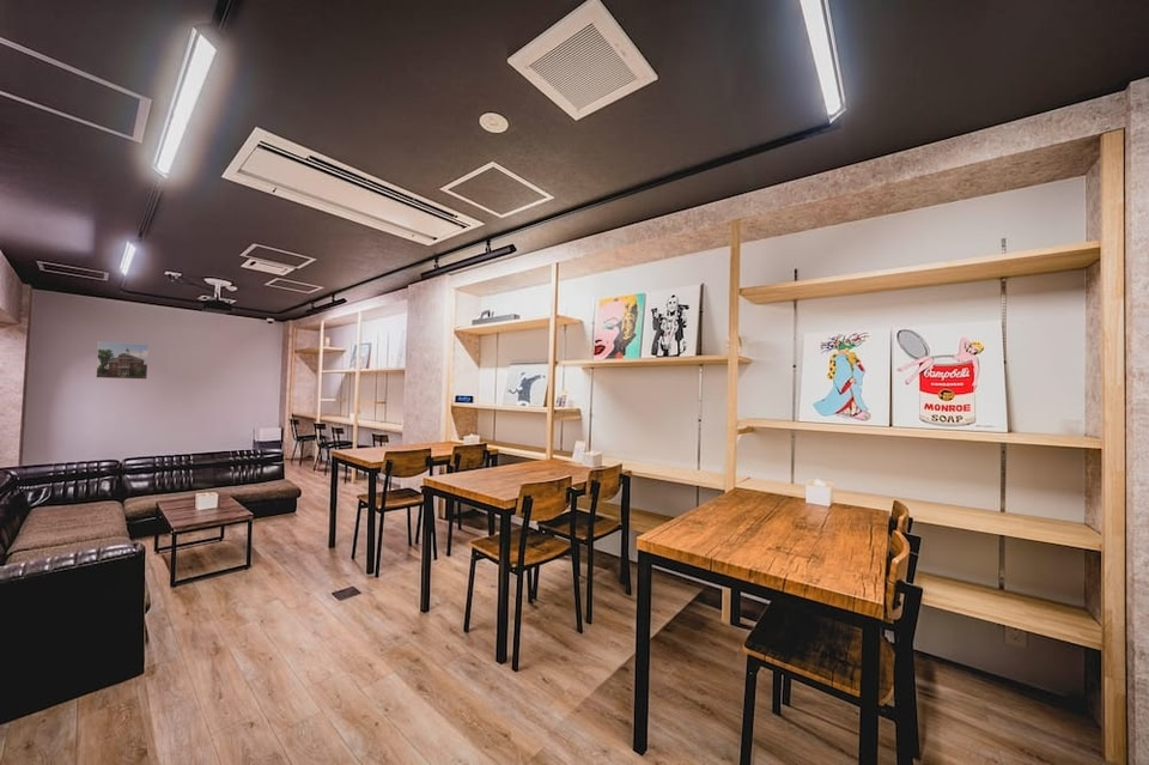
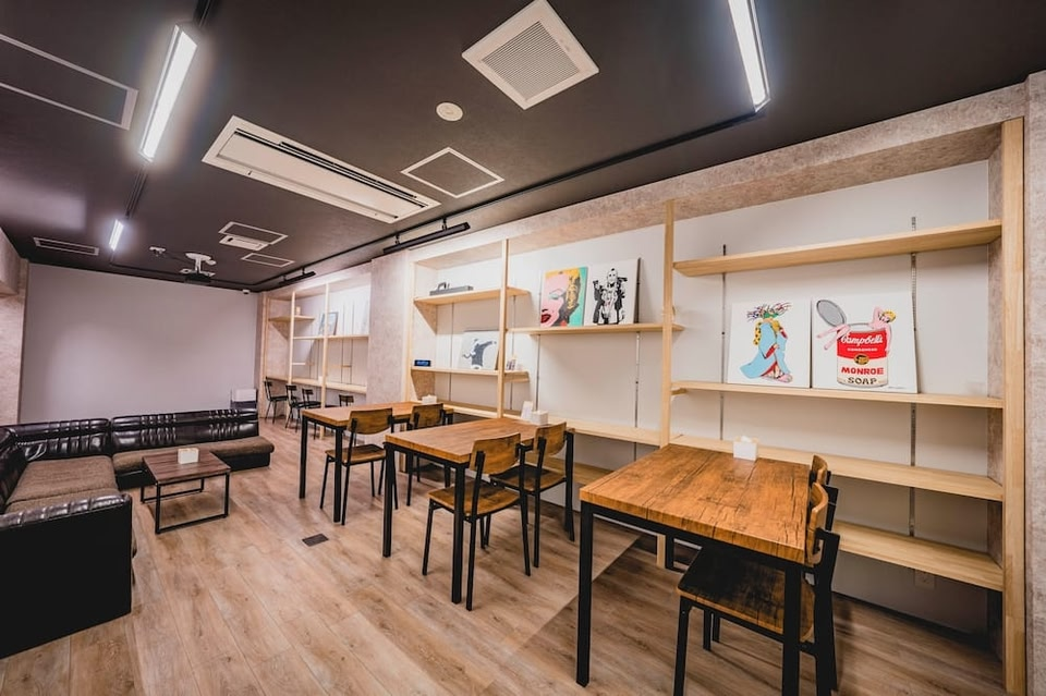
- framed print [95,340,150,381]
